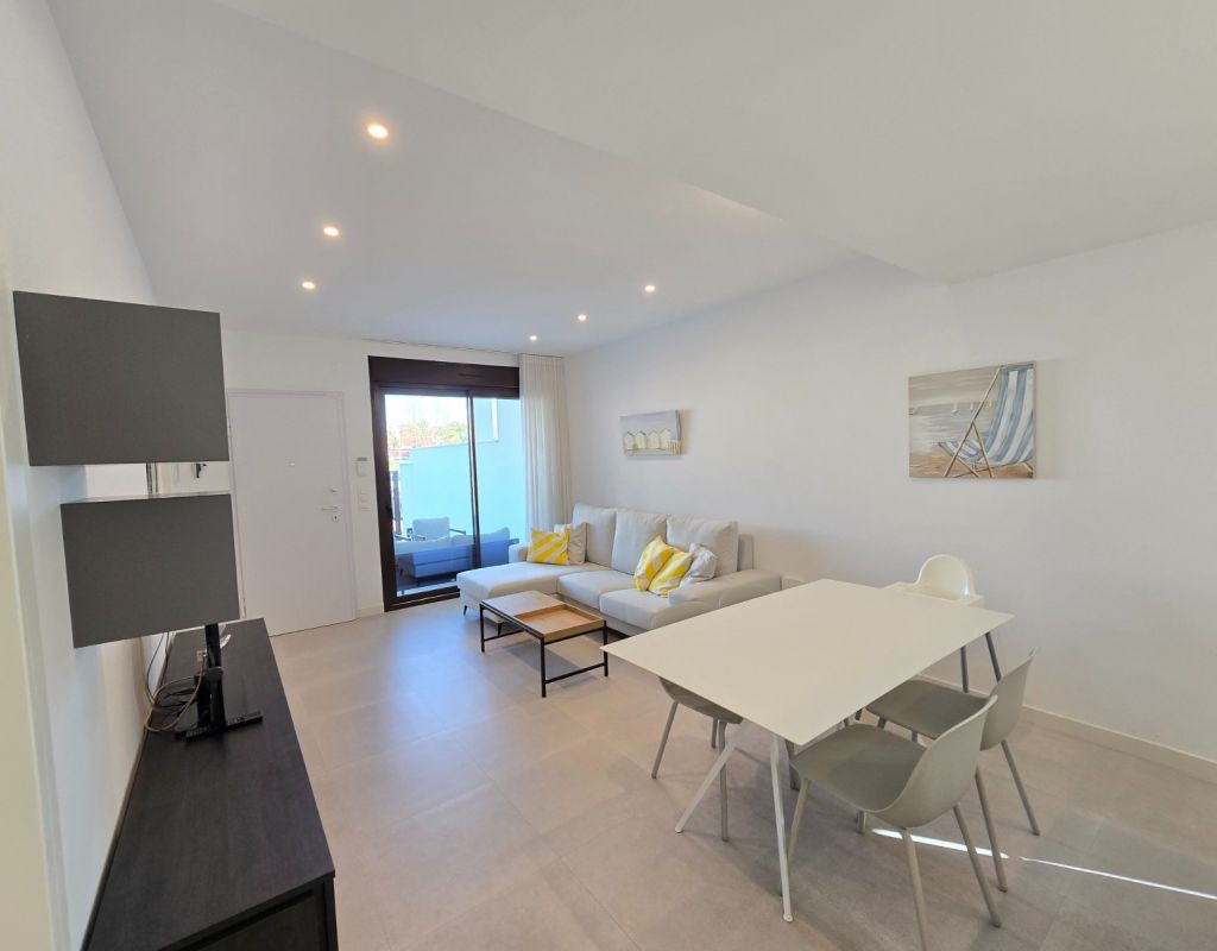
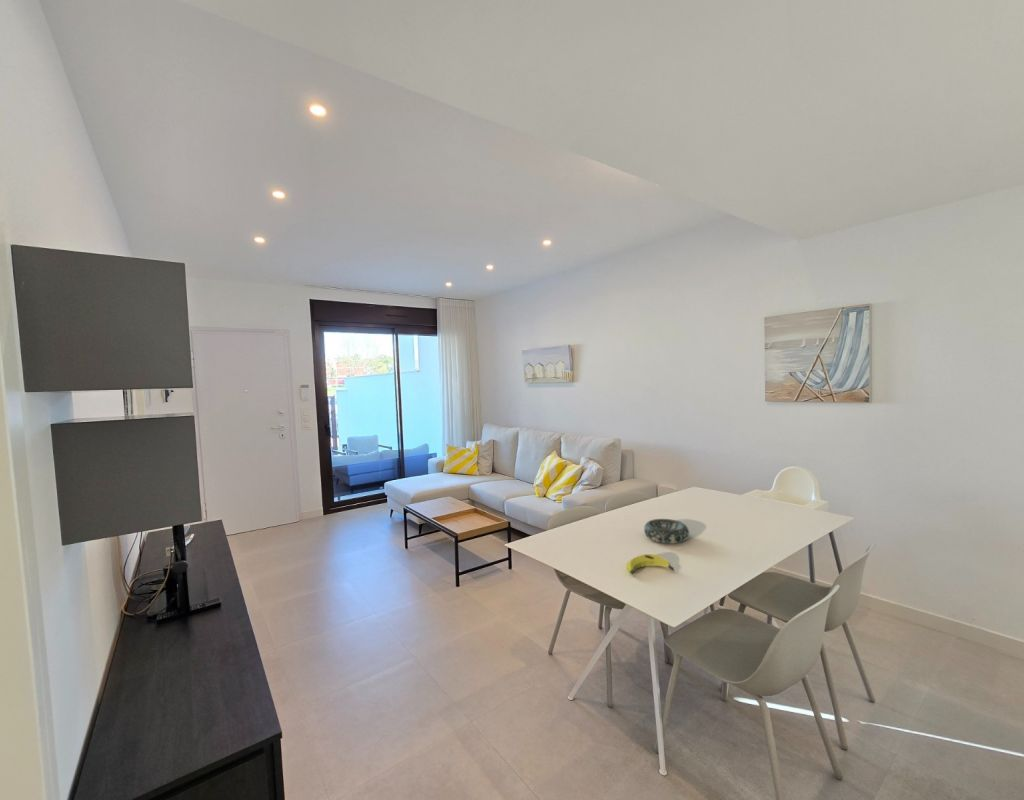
+ decorative bowl [643,518,690,544]
+ banana [625,553,675,575]
